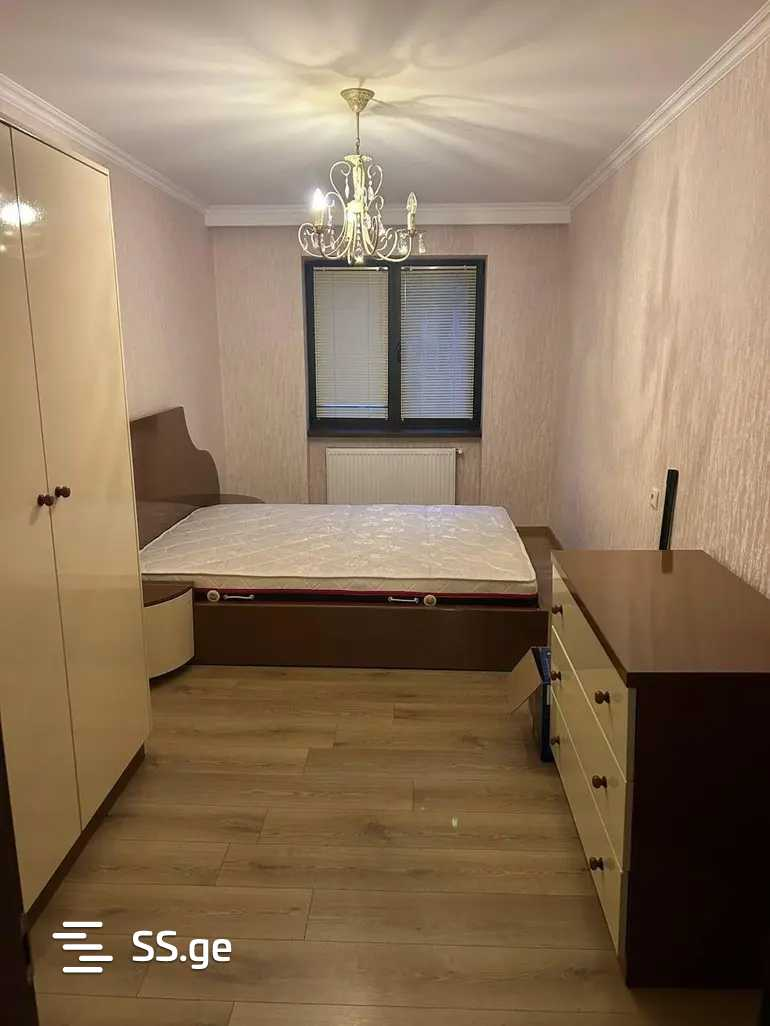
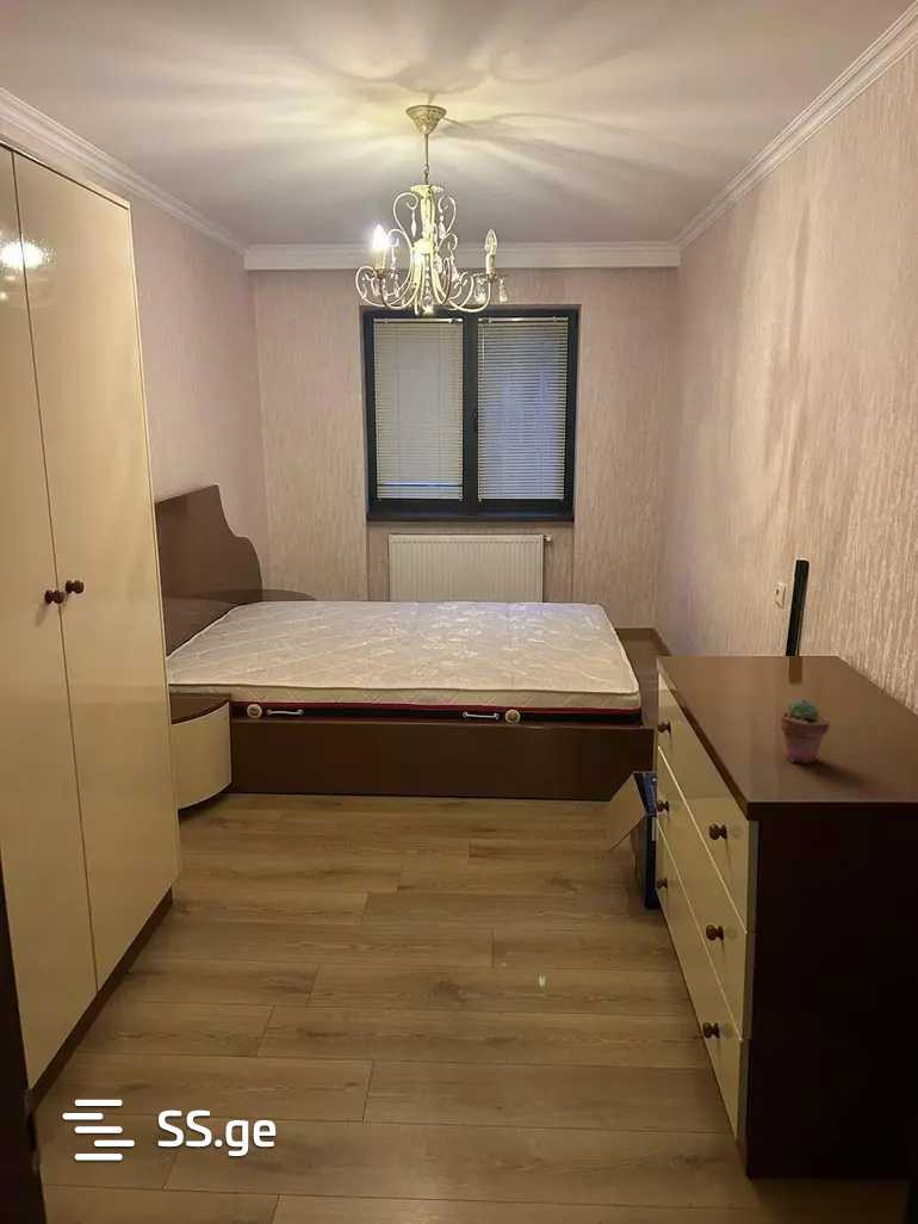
+ potted succulent [779,698,831,765]
